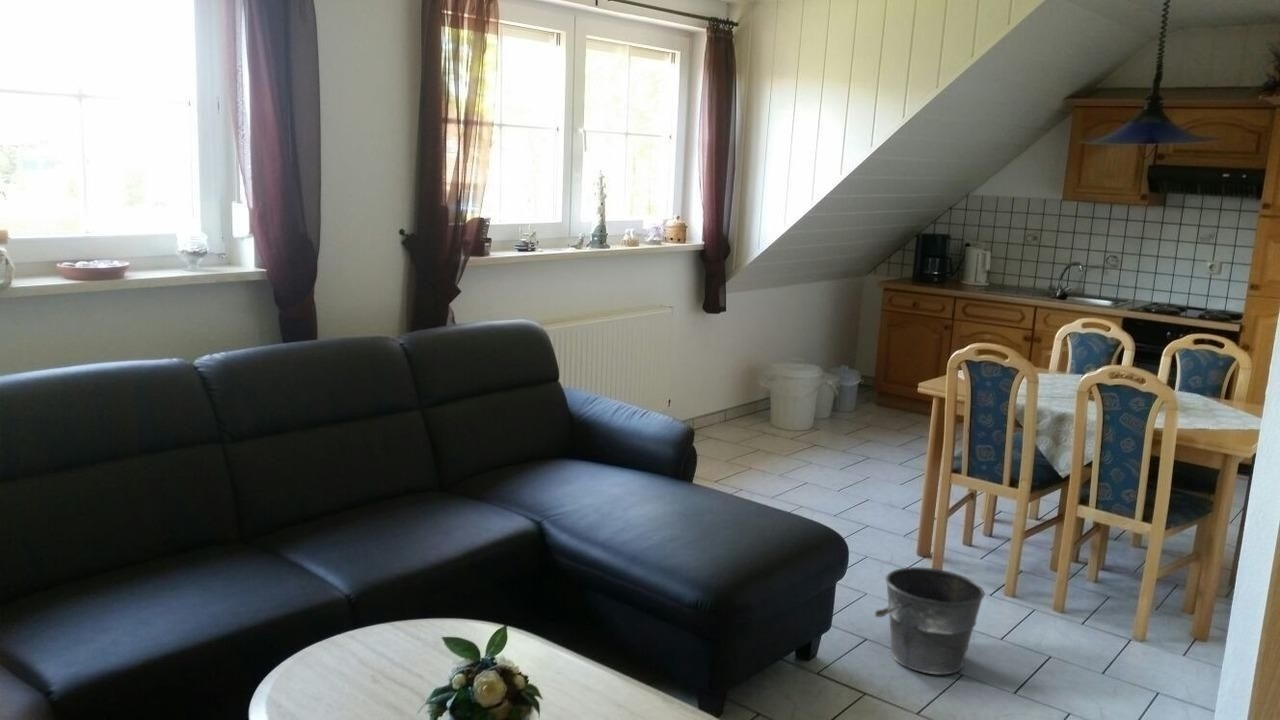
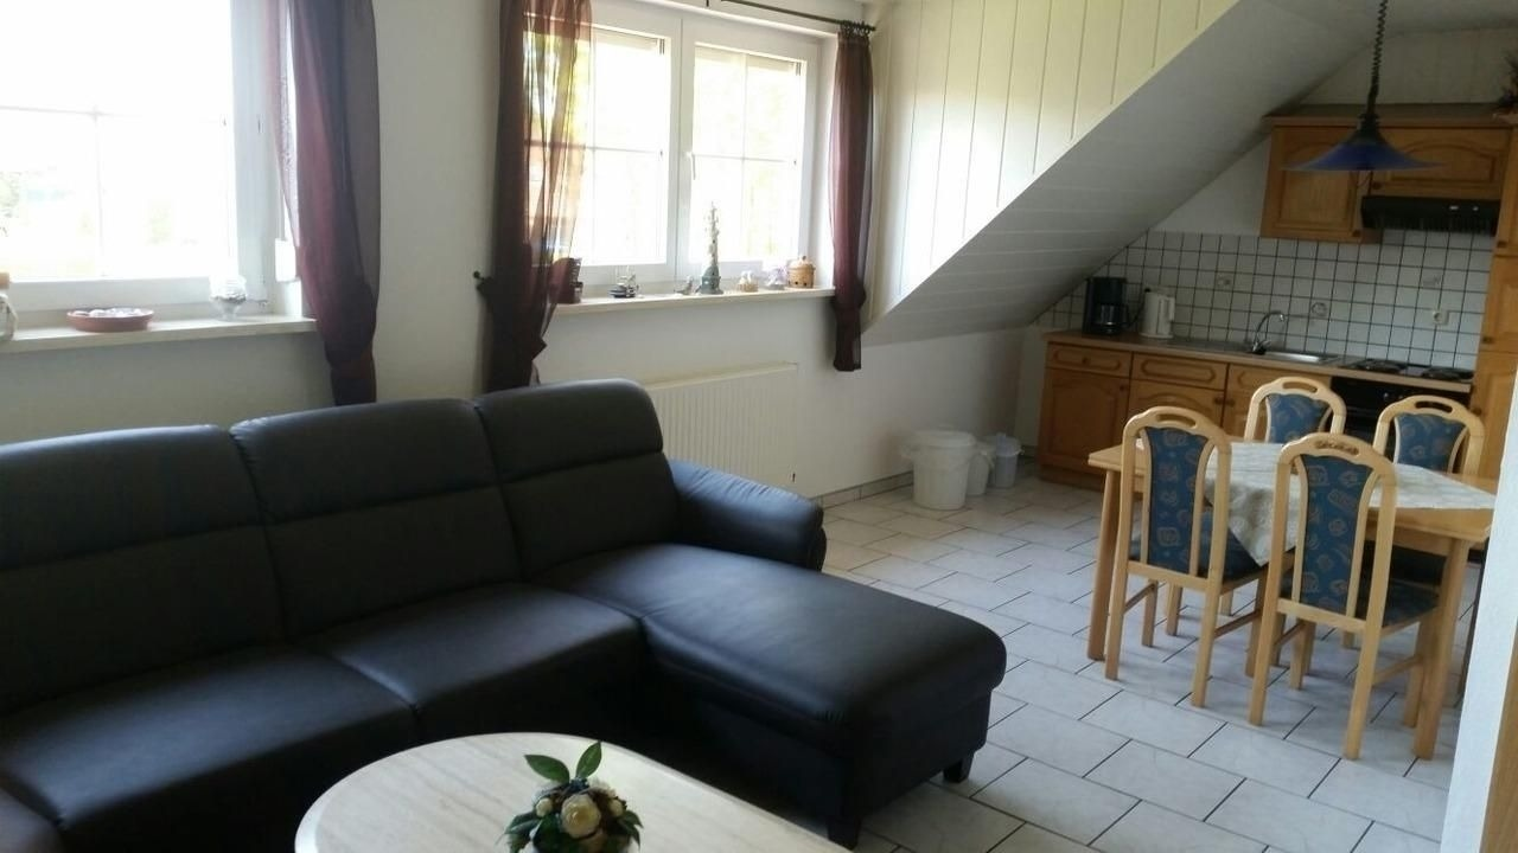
- bucket [874,566,986,675]
